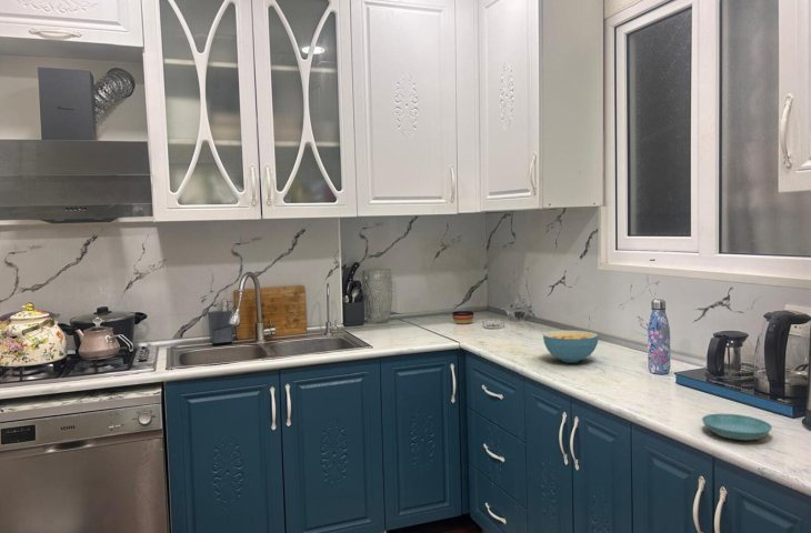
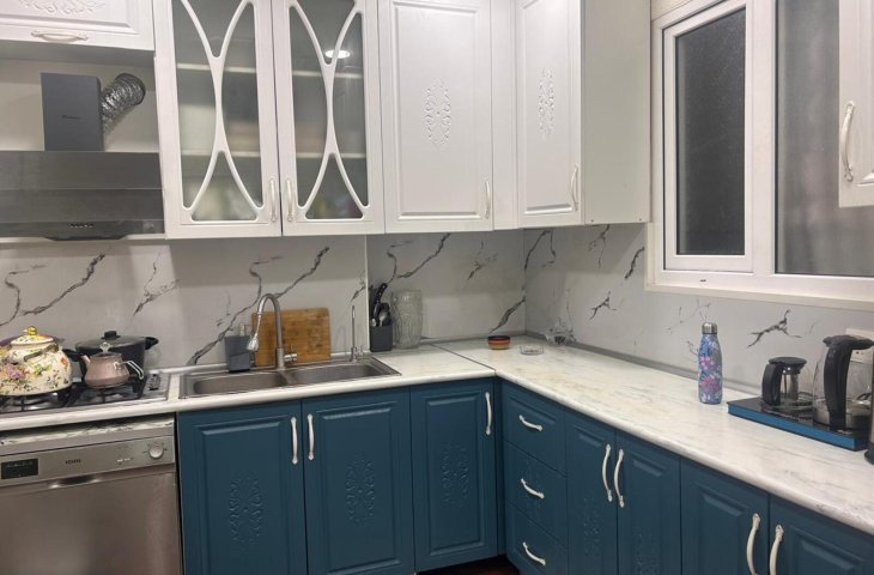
- saucer [701,413,773,441]
- cereal bowl [542,330,600,364]
